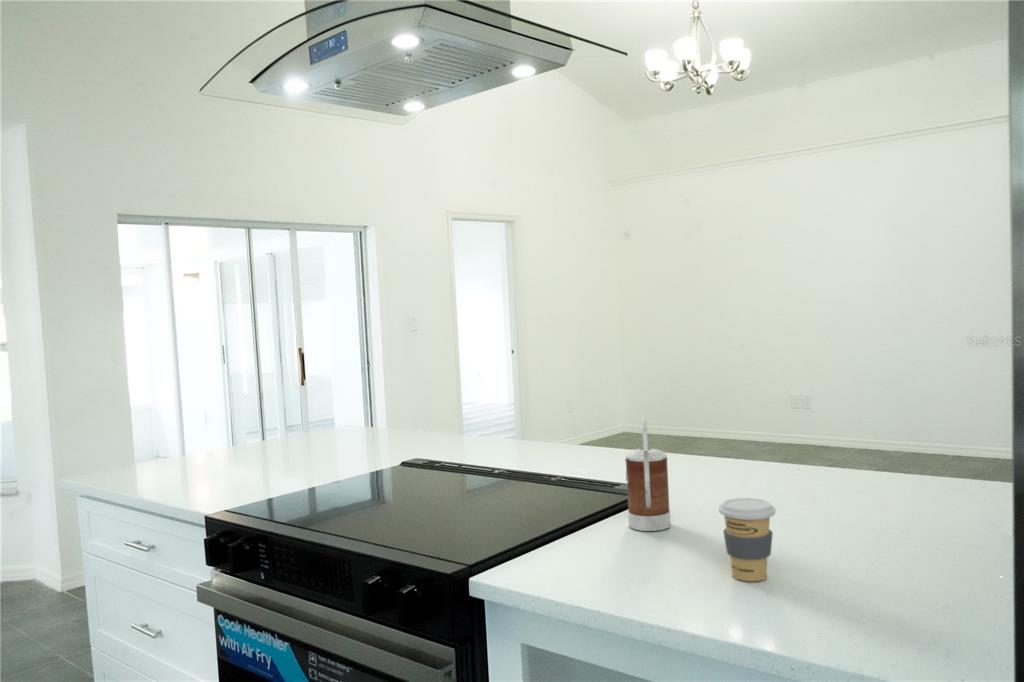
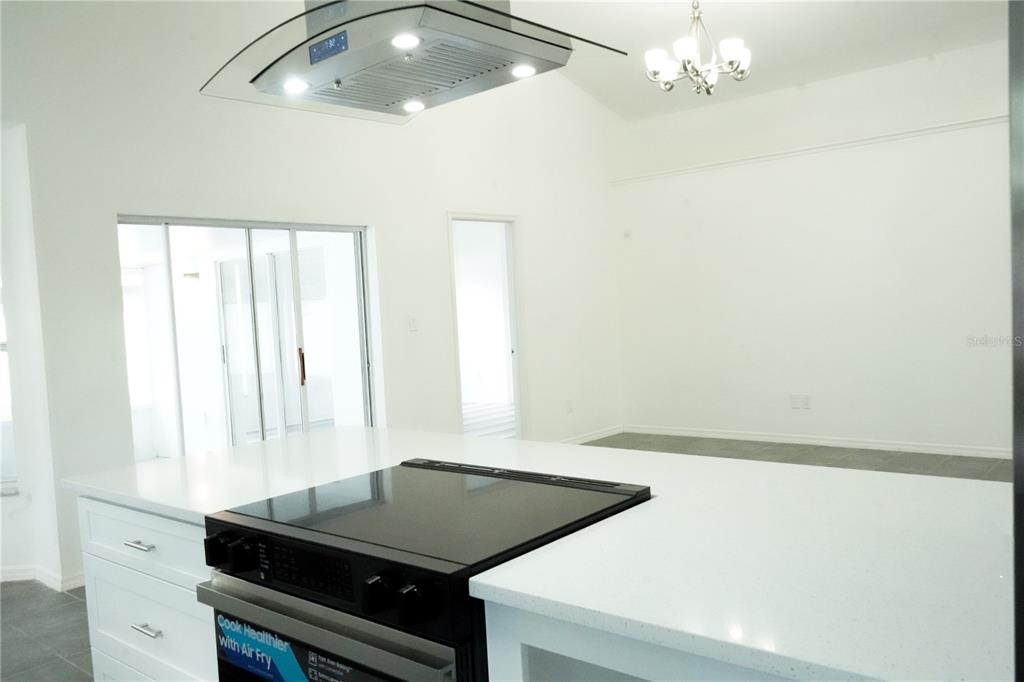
- kettle [624,416,672,532]
- coffee cup [718,497,777,582]
